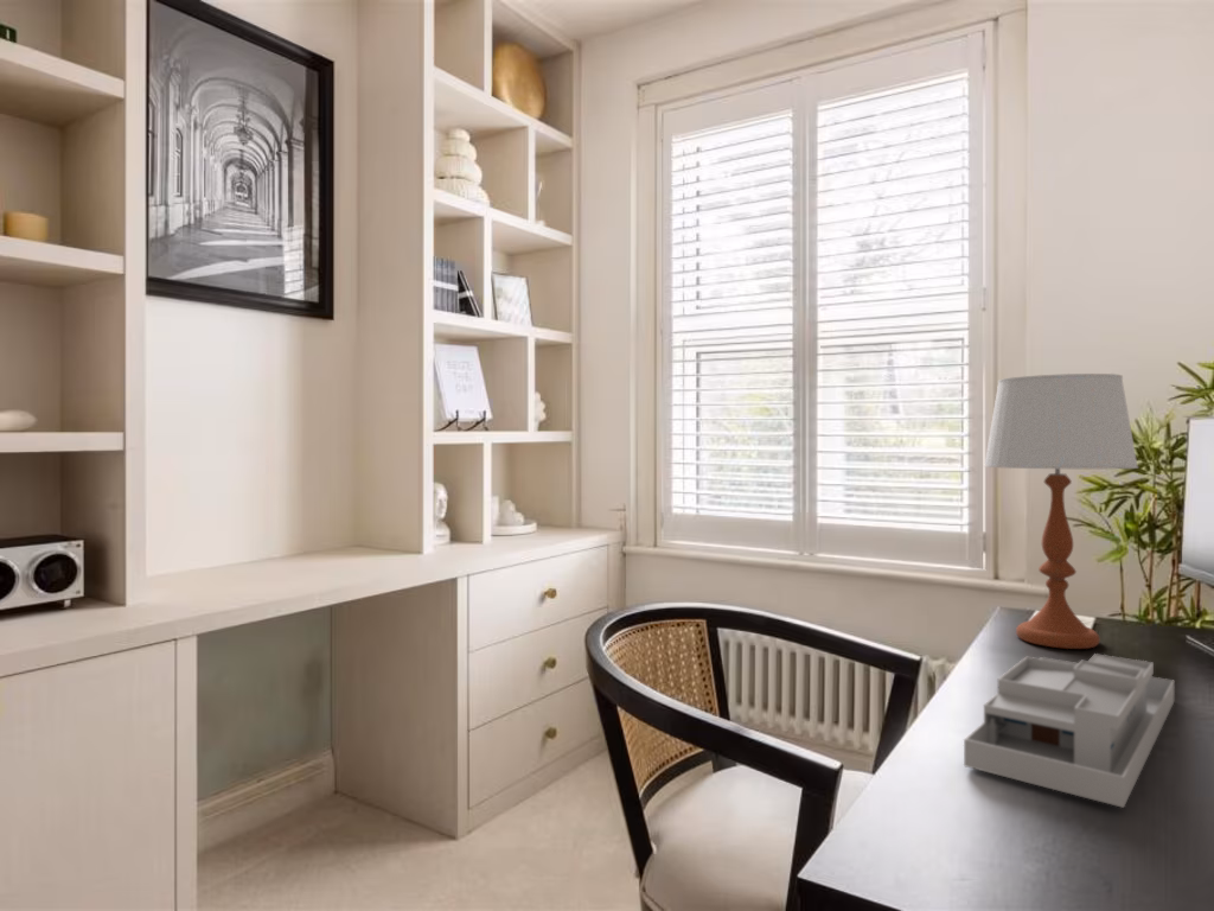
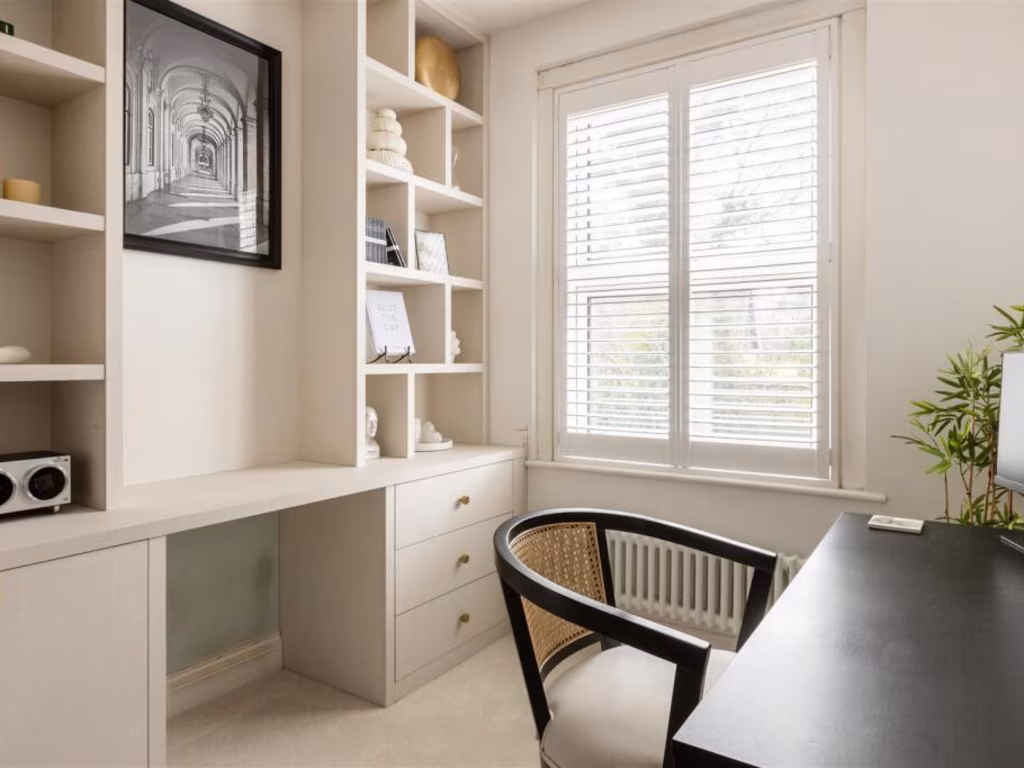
- desk organizer [963,652,1175,809]
- table lamp [983,372,1139,650]
